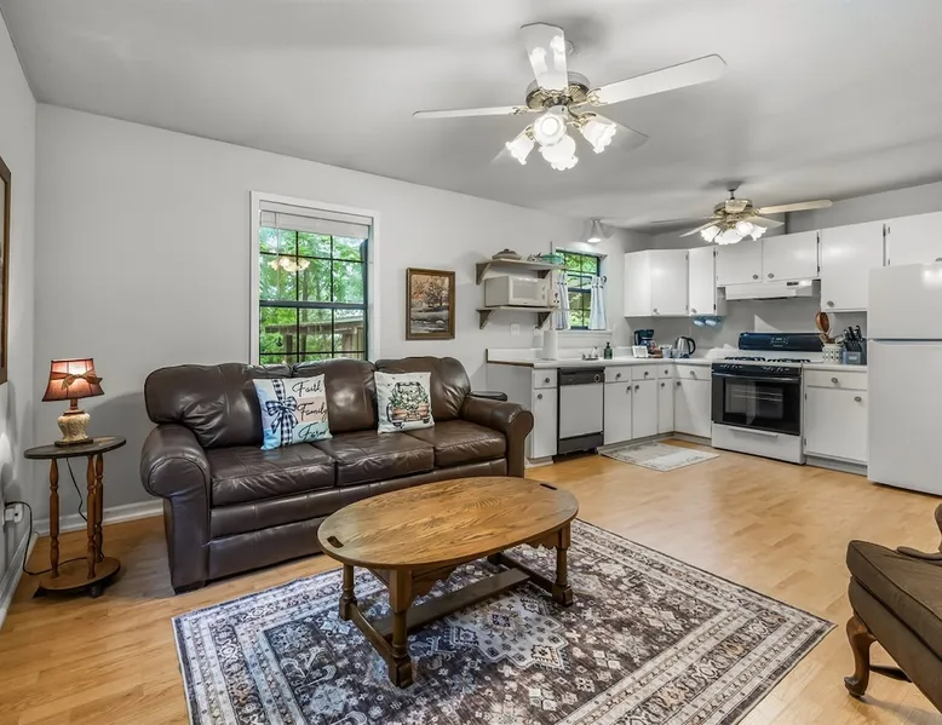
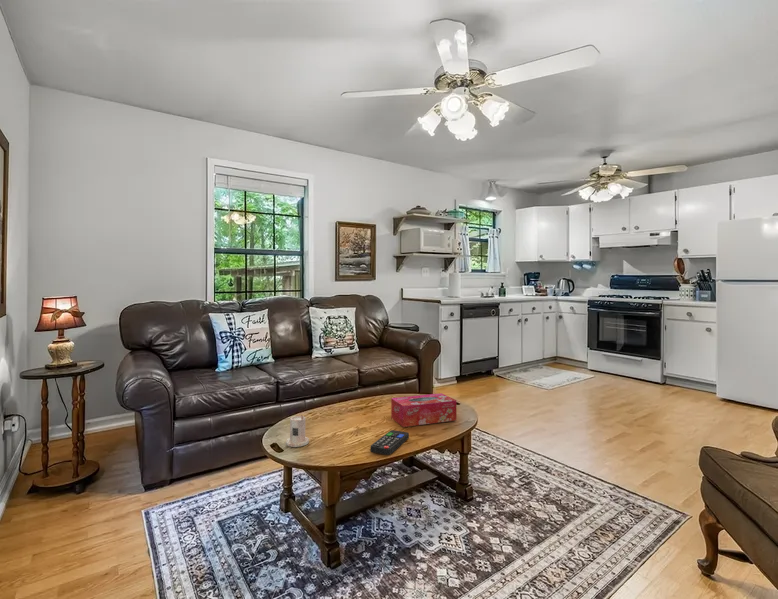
+ remote control [369,429,410,456]
+ candle [285,414,310,448]
+ tissue box [390,392,457,428]
